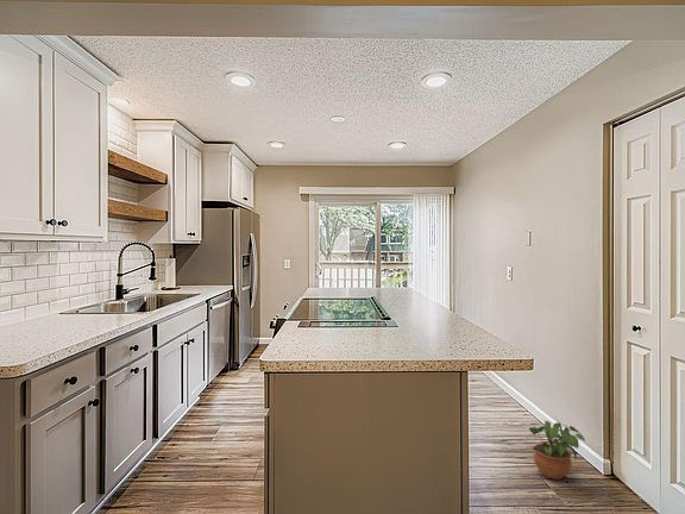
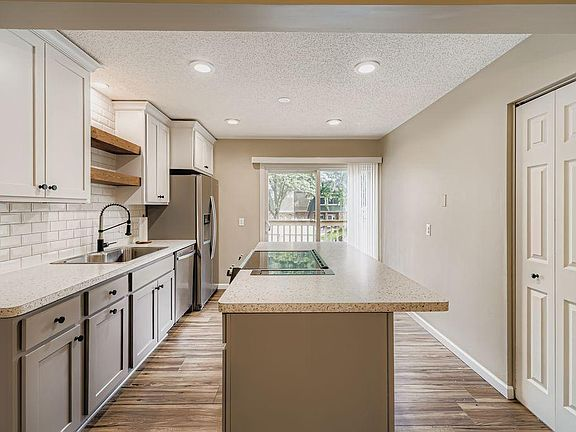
- potted plant [528,420,586,481]
